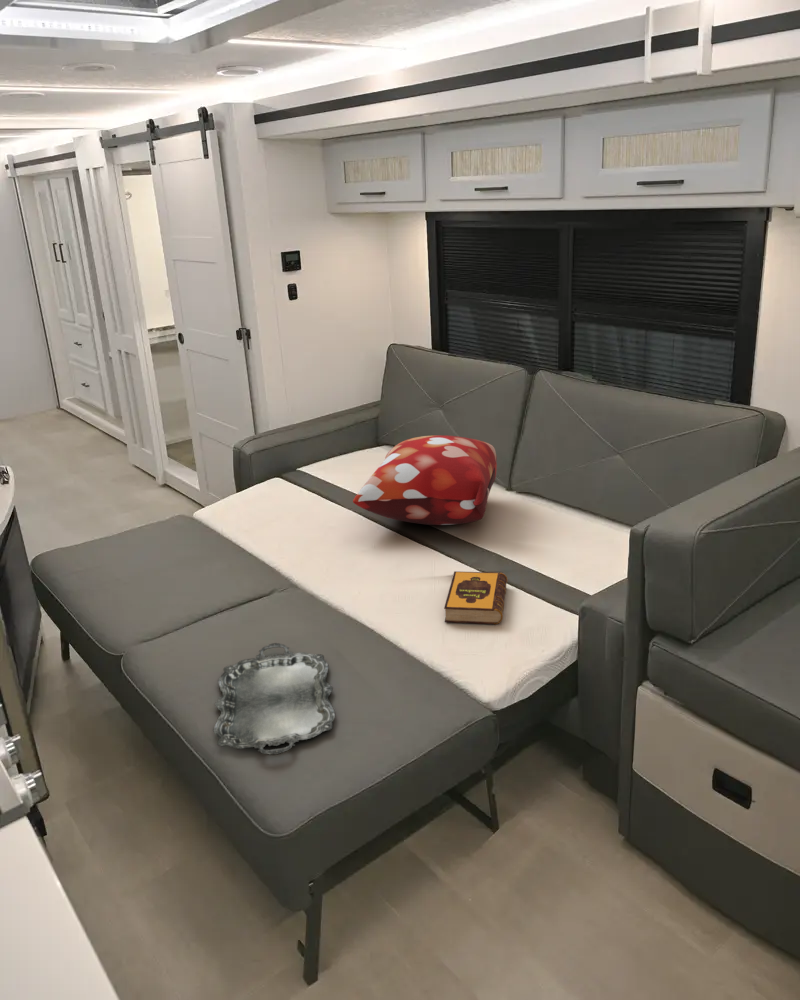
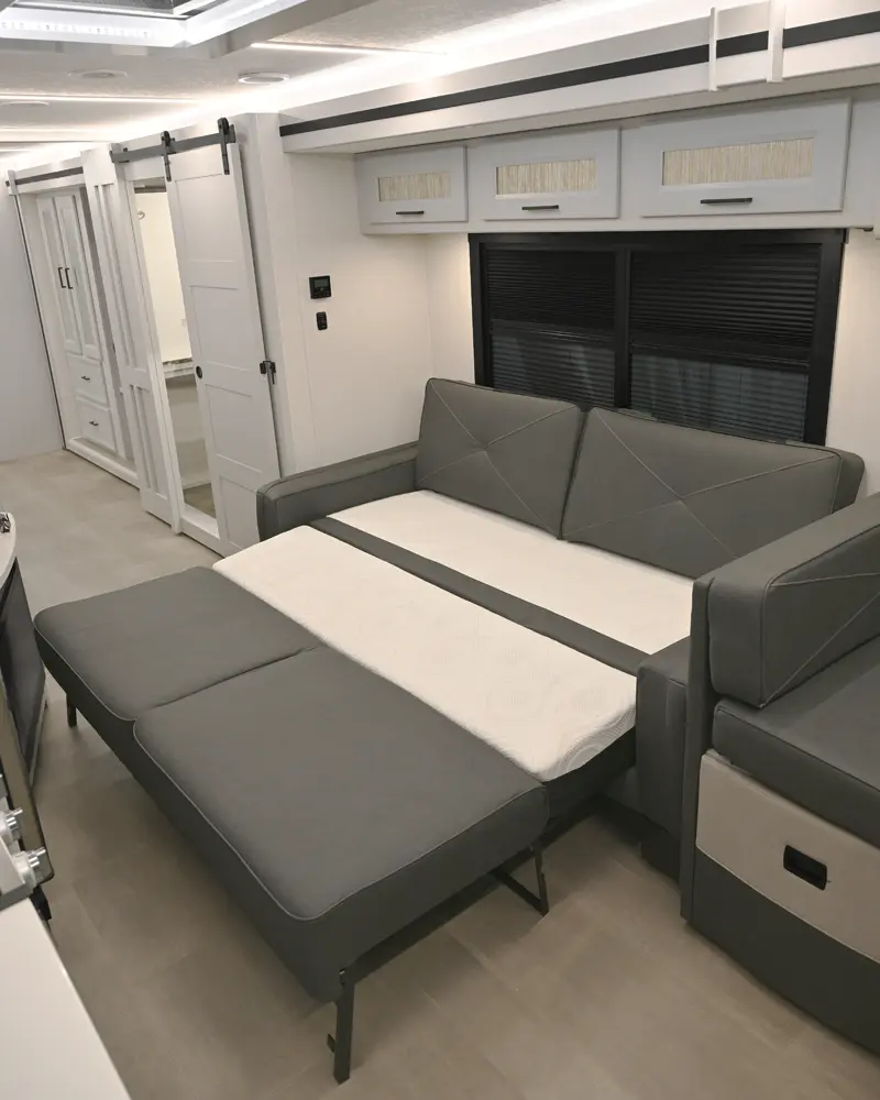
- hardback book [443,570,508,625]
- serving tray [212,642,336,756]
- decorative pillow [352,434,498,526]
